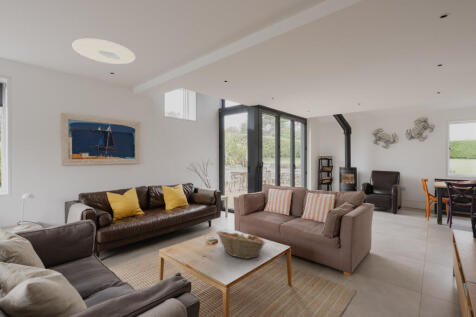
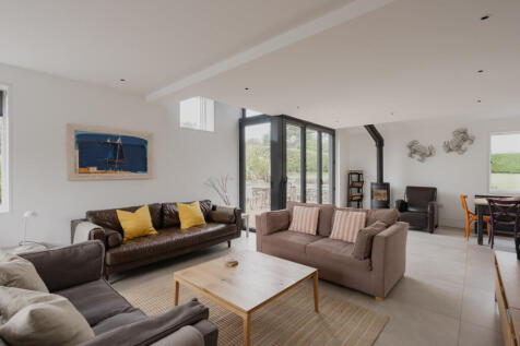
- fruit basket [216,230,266,260]
- ceiling light [71,38,136,65]
